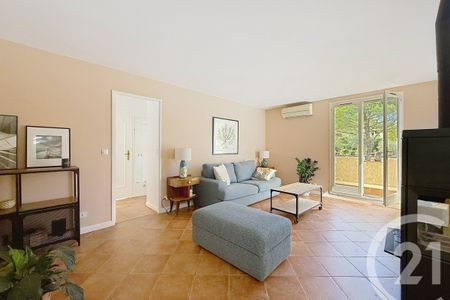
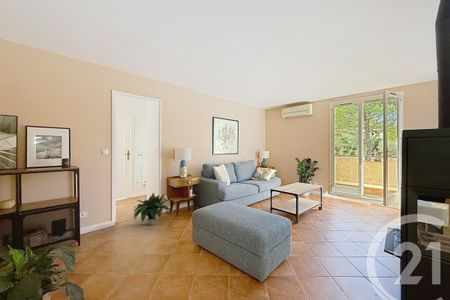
+ potted plant [132,192,172,226]
